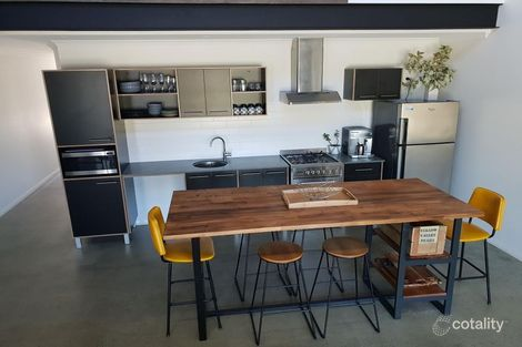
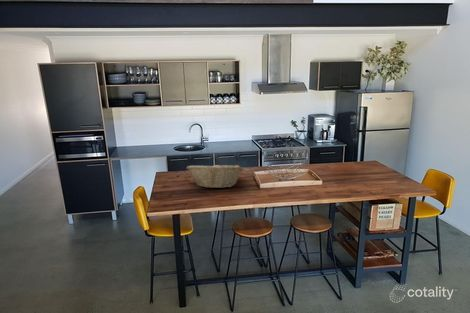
+ fruit basket [185,162,244,189]
